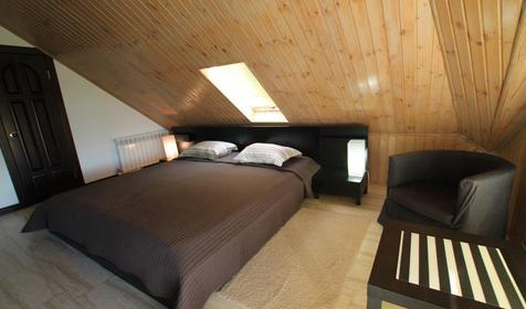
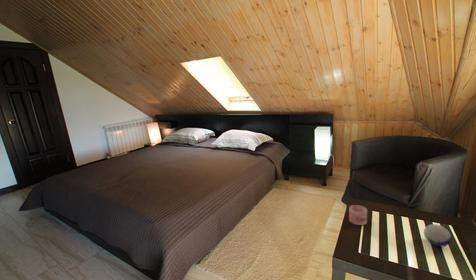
+ decorative orb [423,223,452,248]
+ mug [348,204,368,226]
